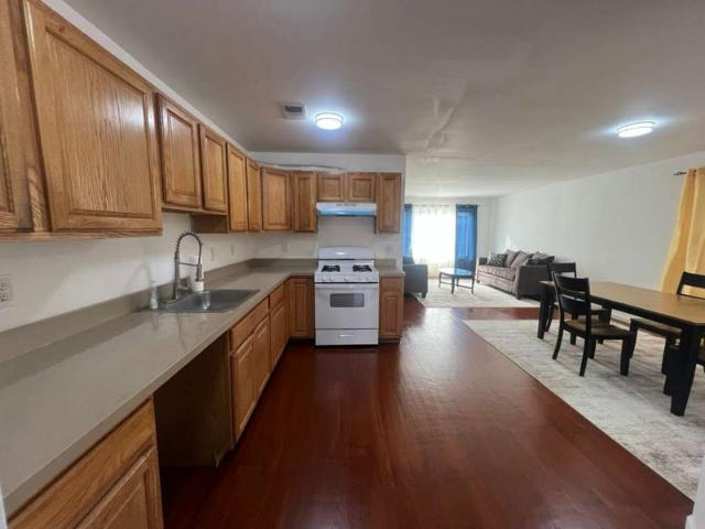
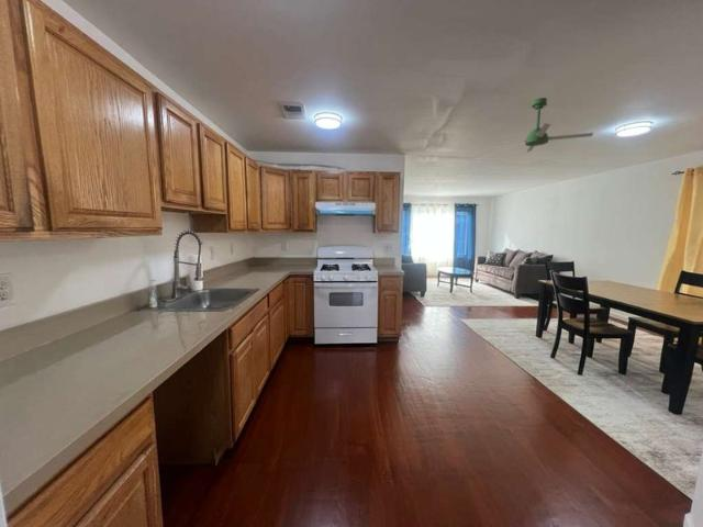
+ ceiling fan [486,97,594,154]
